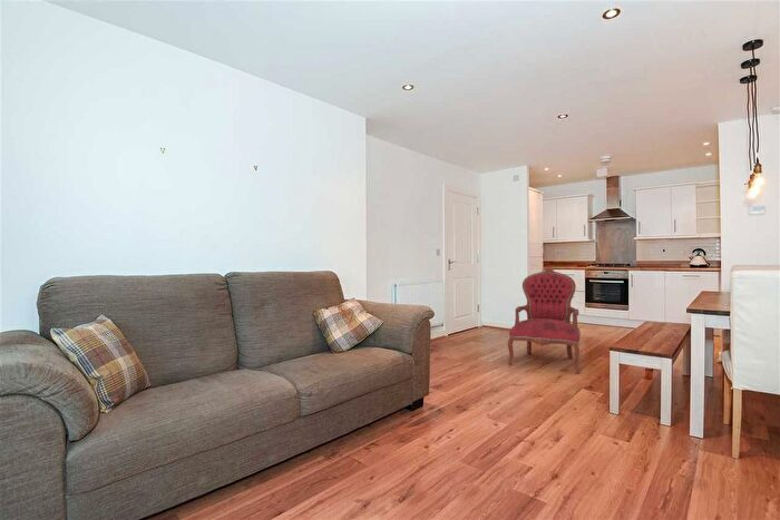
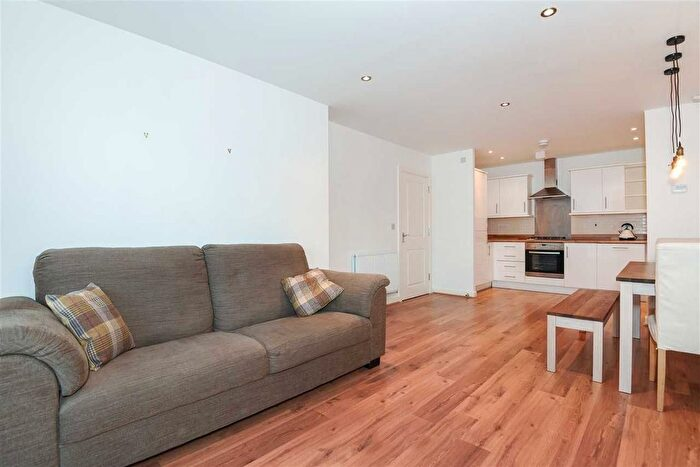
- armchair [507,266,582,375]
